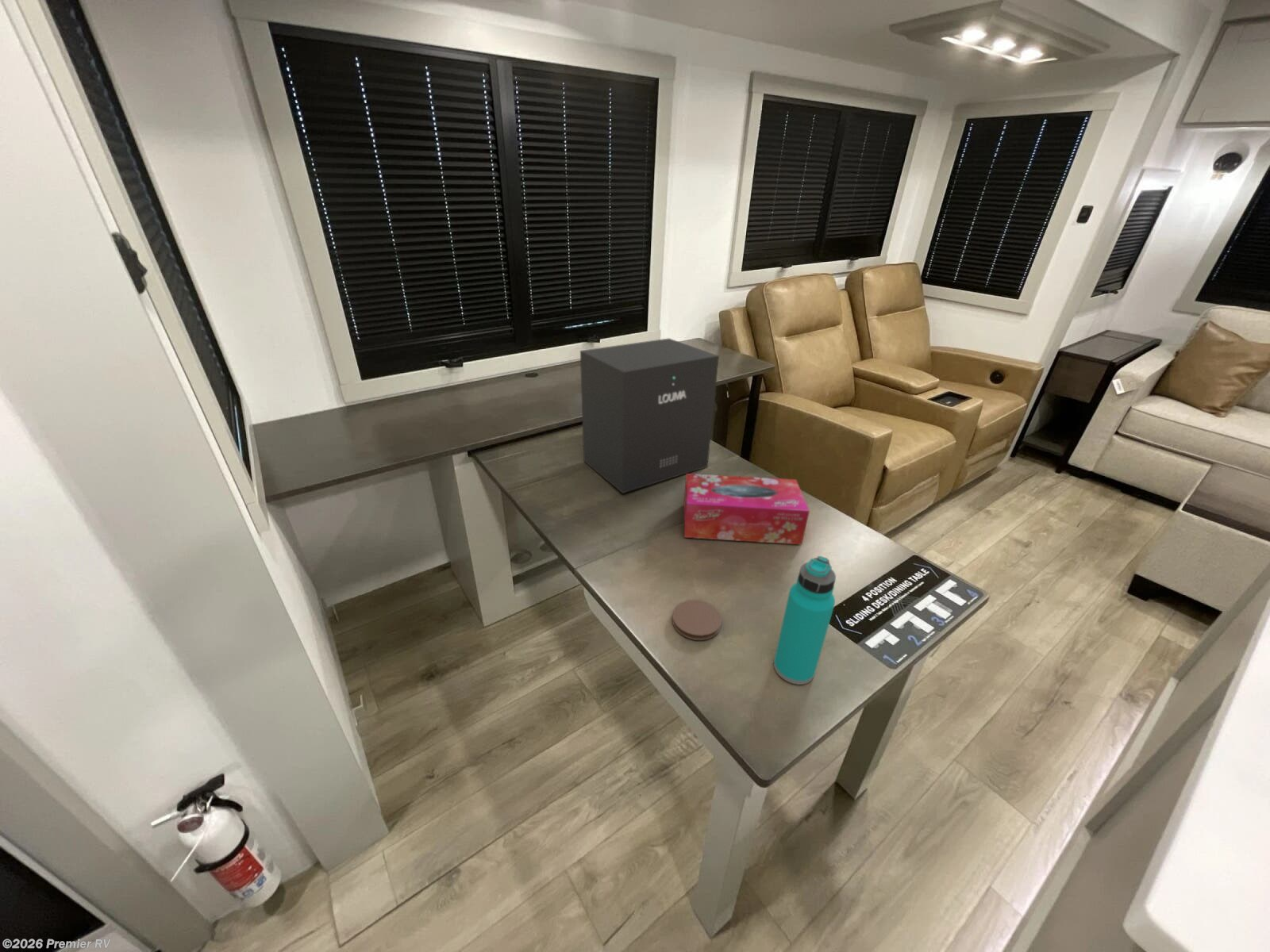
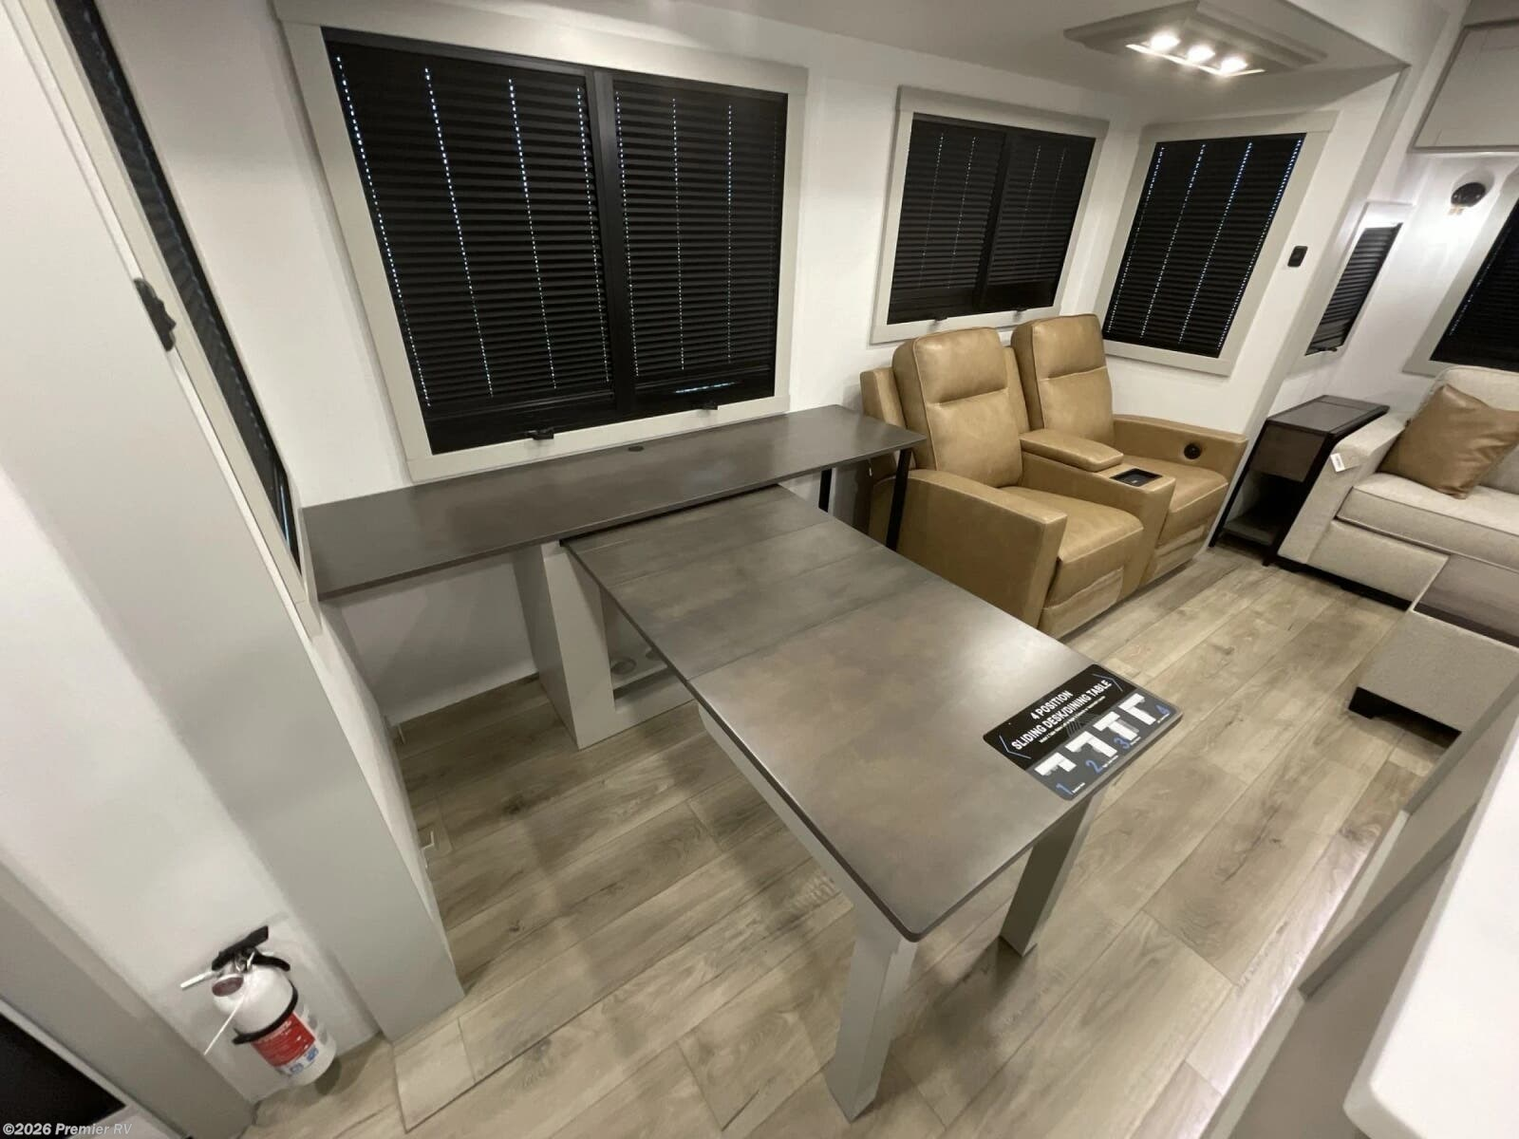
- speaker [579,337,720,494]
- water bottle [773,555,837,685]
- coaster [672,599,722,641]
- tissue box [683,473,810,545]
